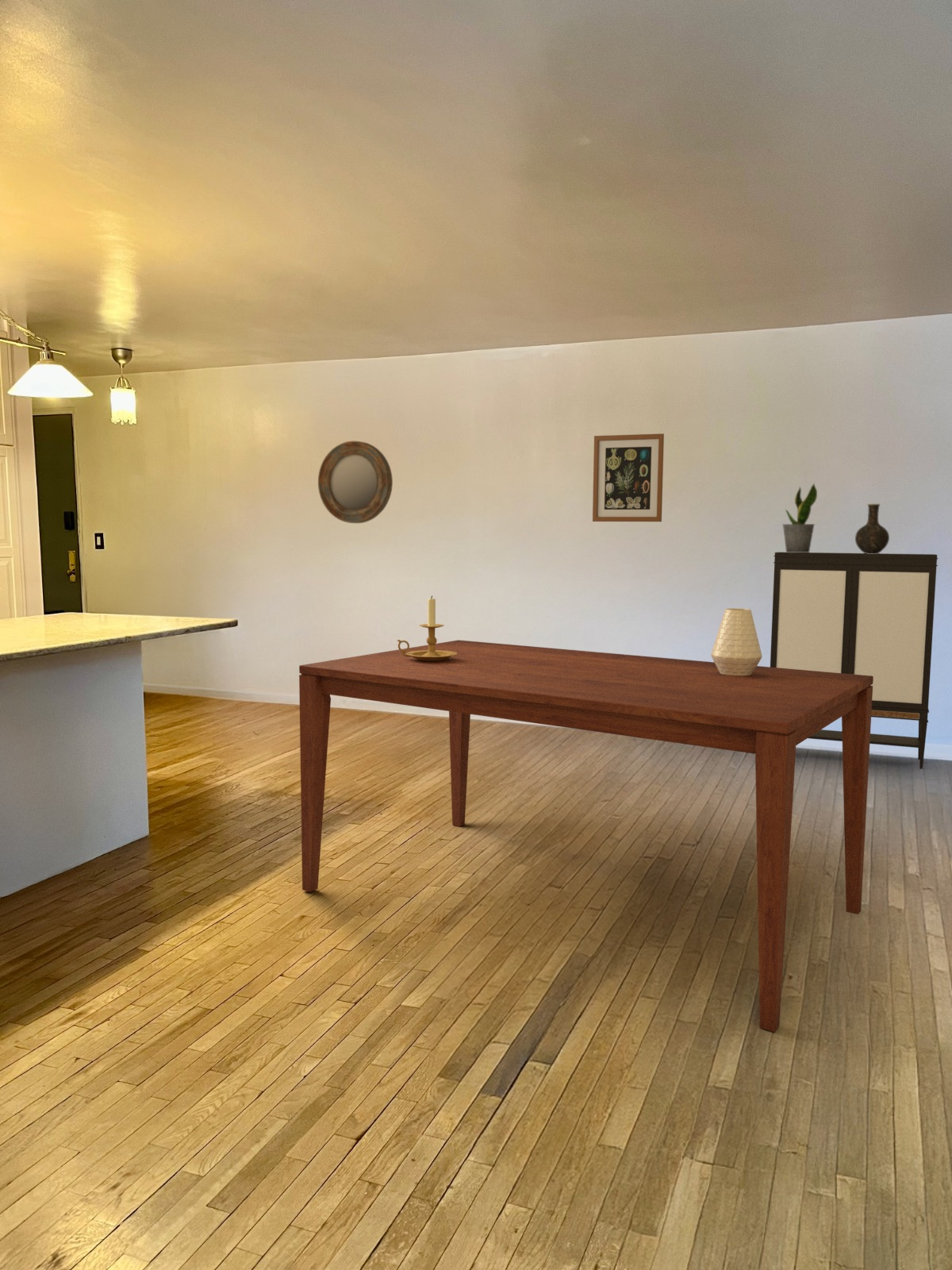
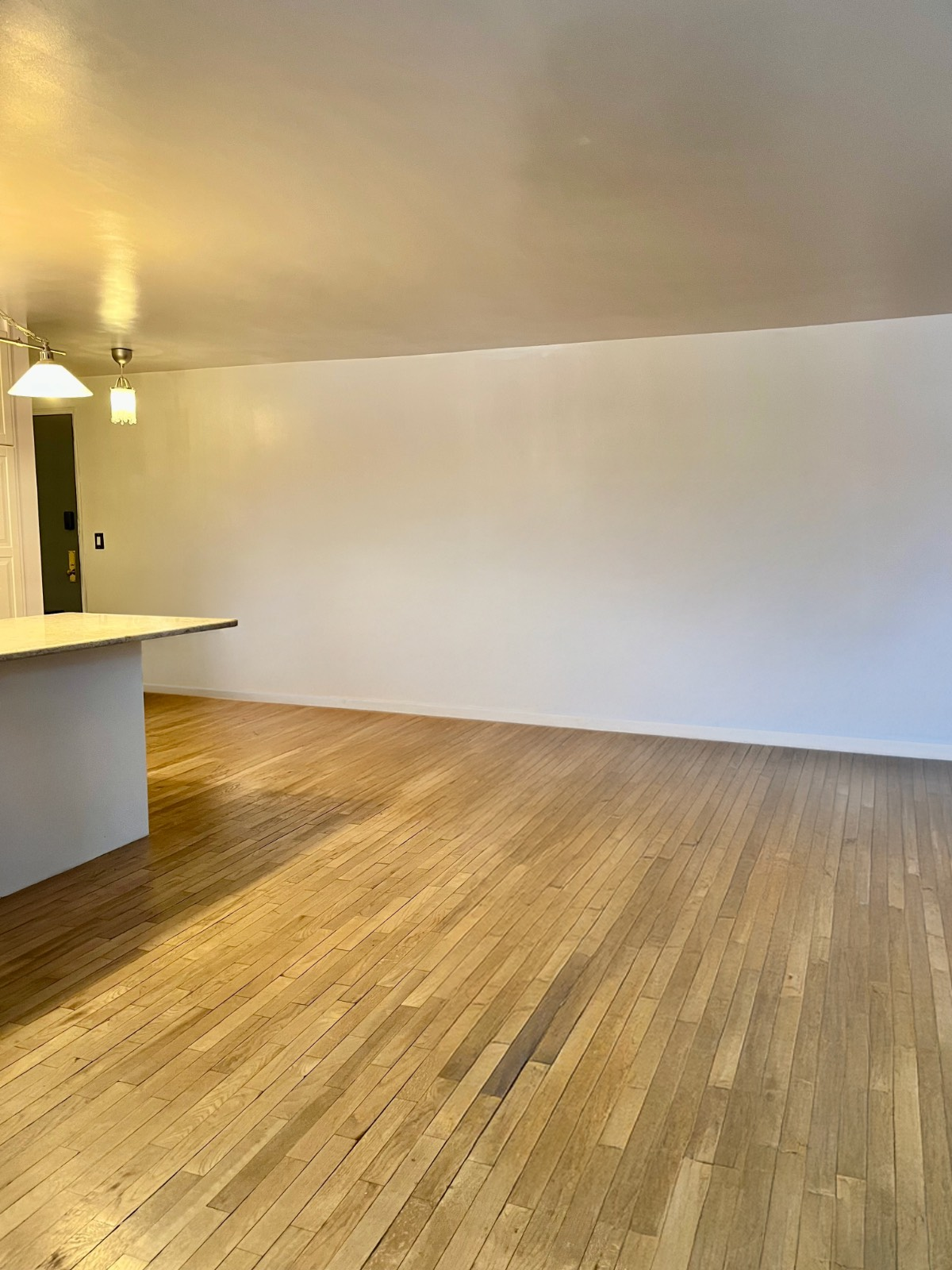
- dining table [298,639,873,1033]
- vase [710,607,762,676]
- storage cabinet [770,552,939,770]
- vase [854,503,890,554]
- potted plant [781,483,818,552]
- candle holder [397,595,458,661]
- wall art [592,433,665,522]
- home mirror [317,441,393,524]
